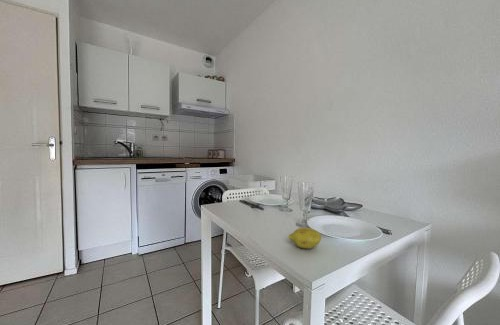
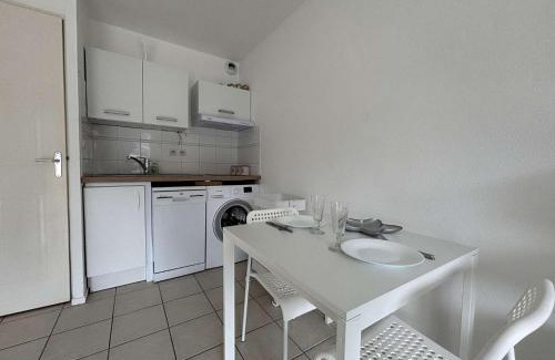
- fruit [288,227,322,250]
